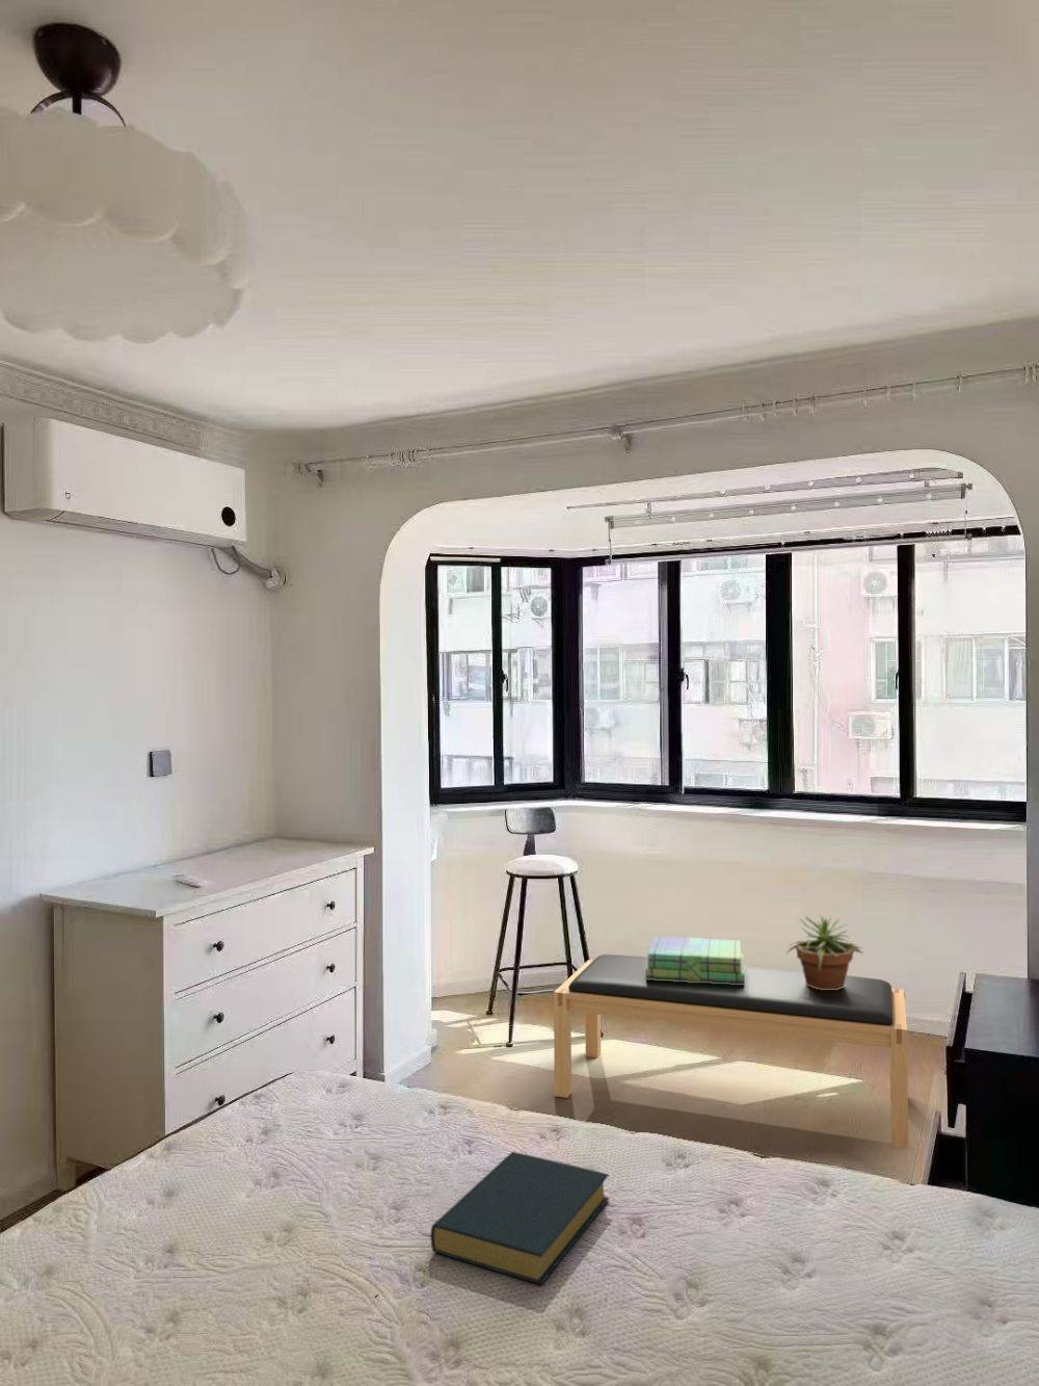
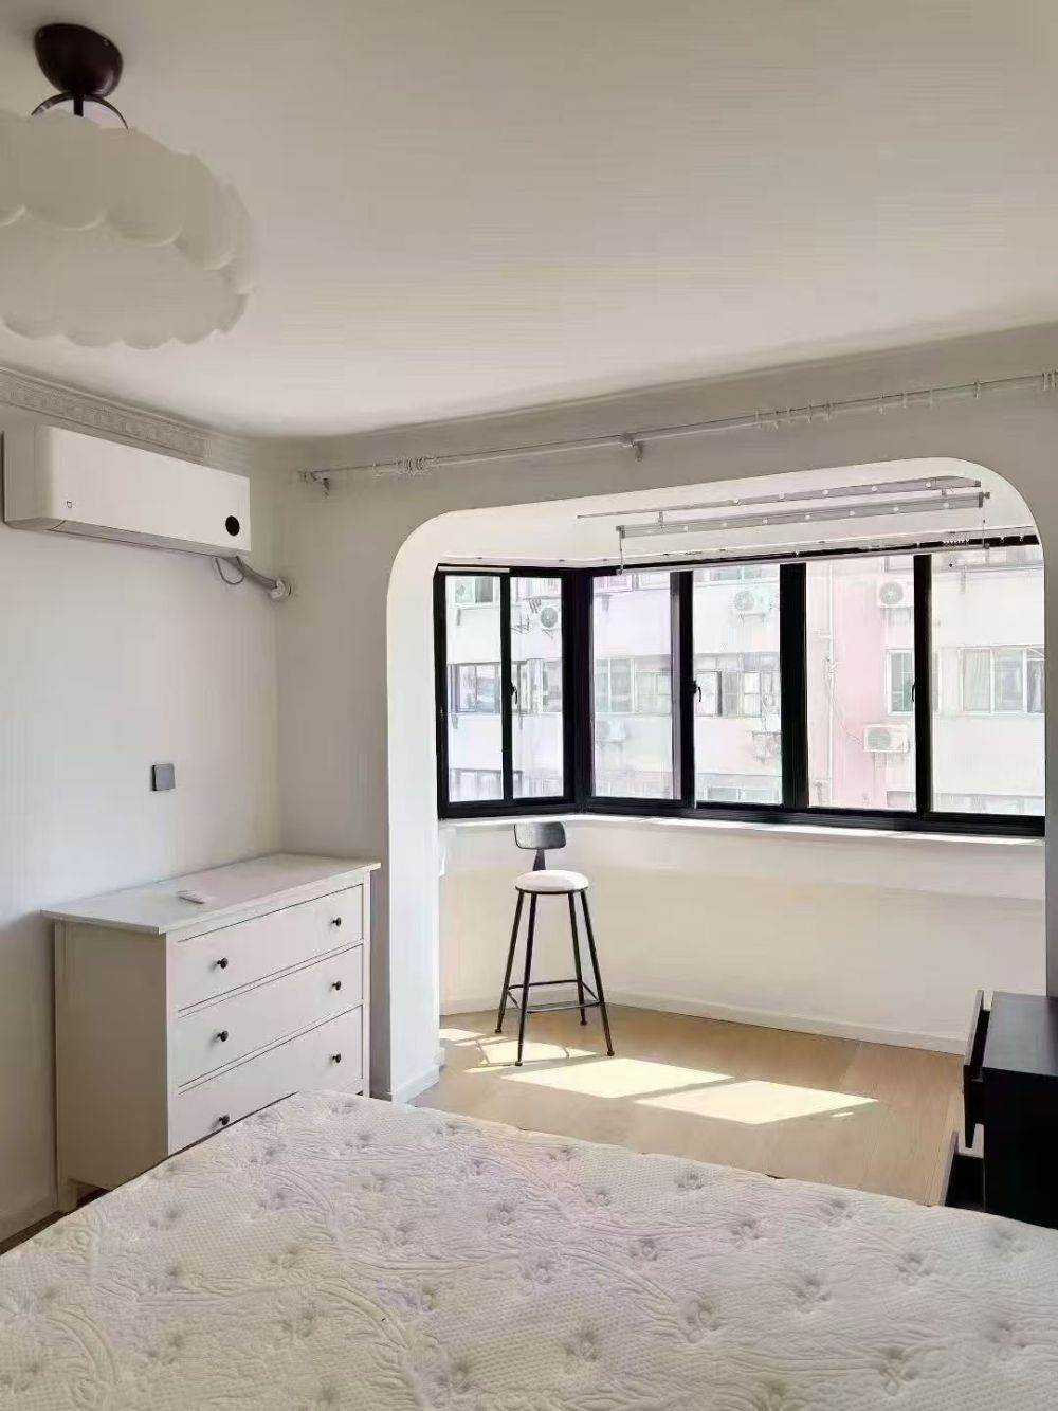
- stack of books [645,935,745,985]
- bench [552,953,909,1149]
- potted plant [787,914,865,990]
- hardback book [429,1151,611,1286]
